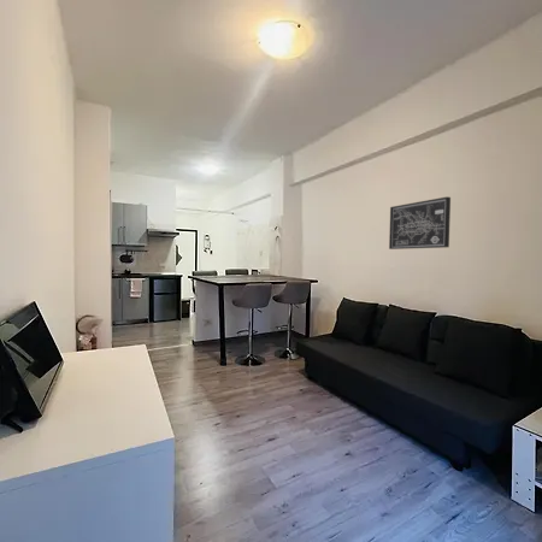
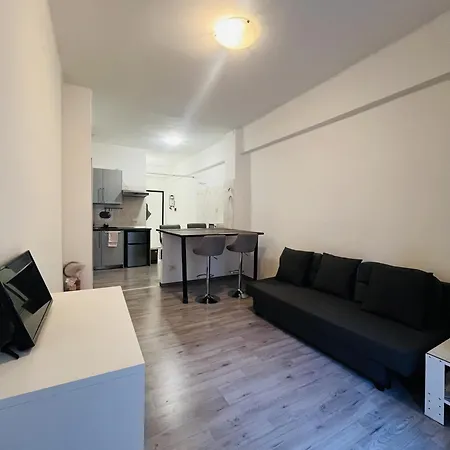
- wall art [388,195,452,251]
